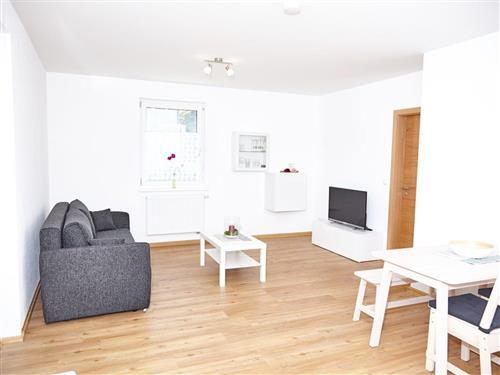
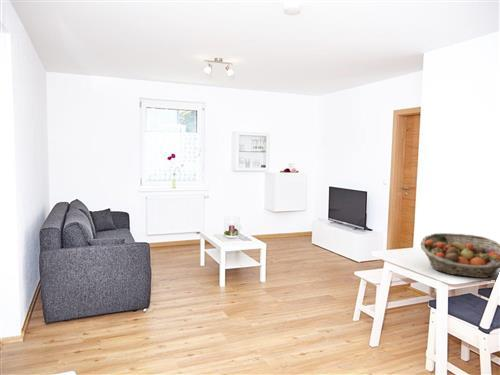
+ fruit basket [420,232,500,279]
